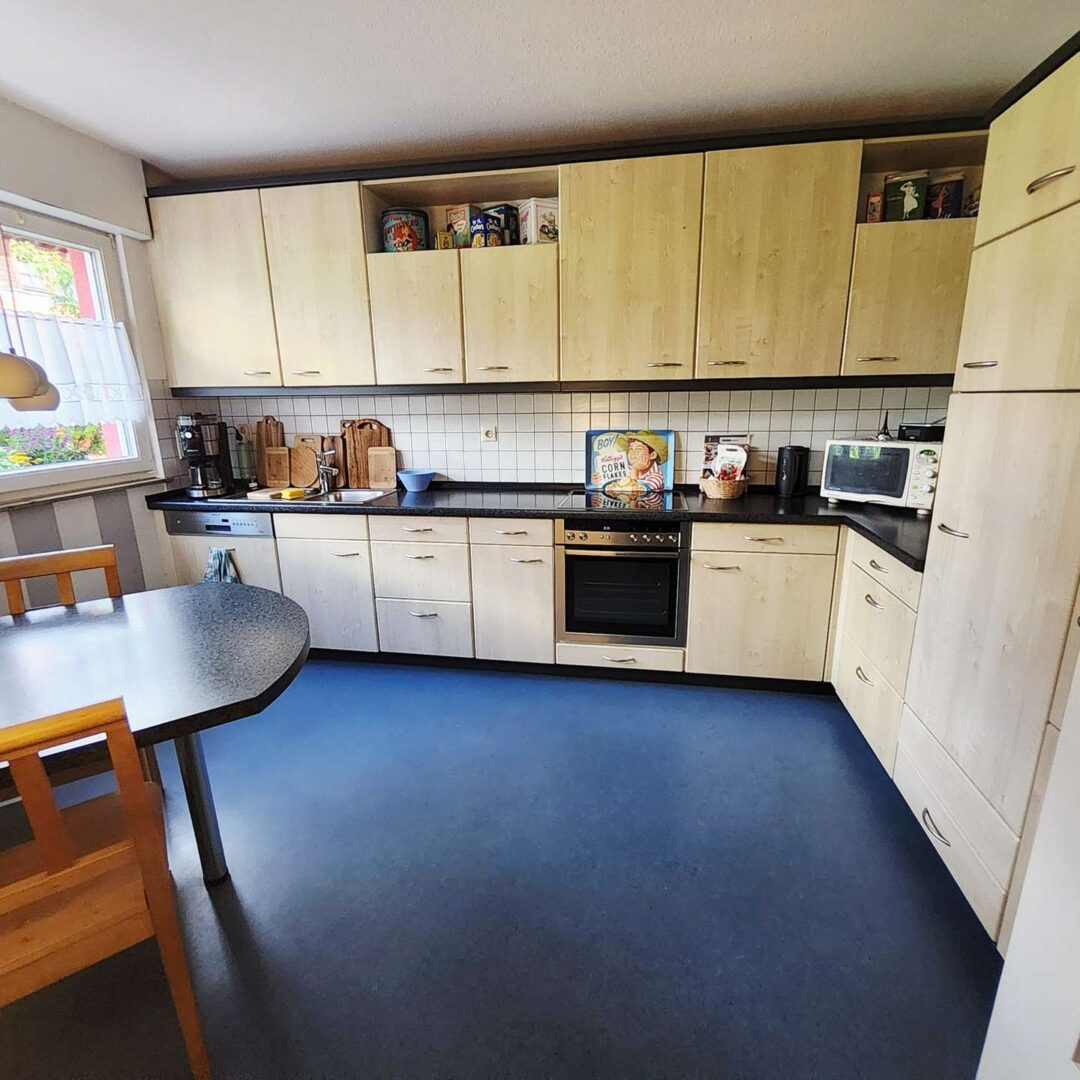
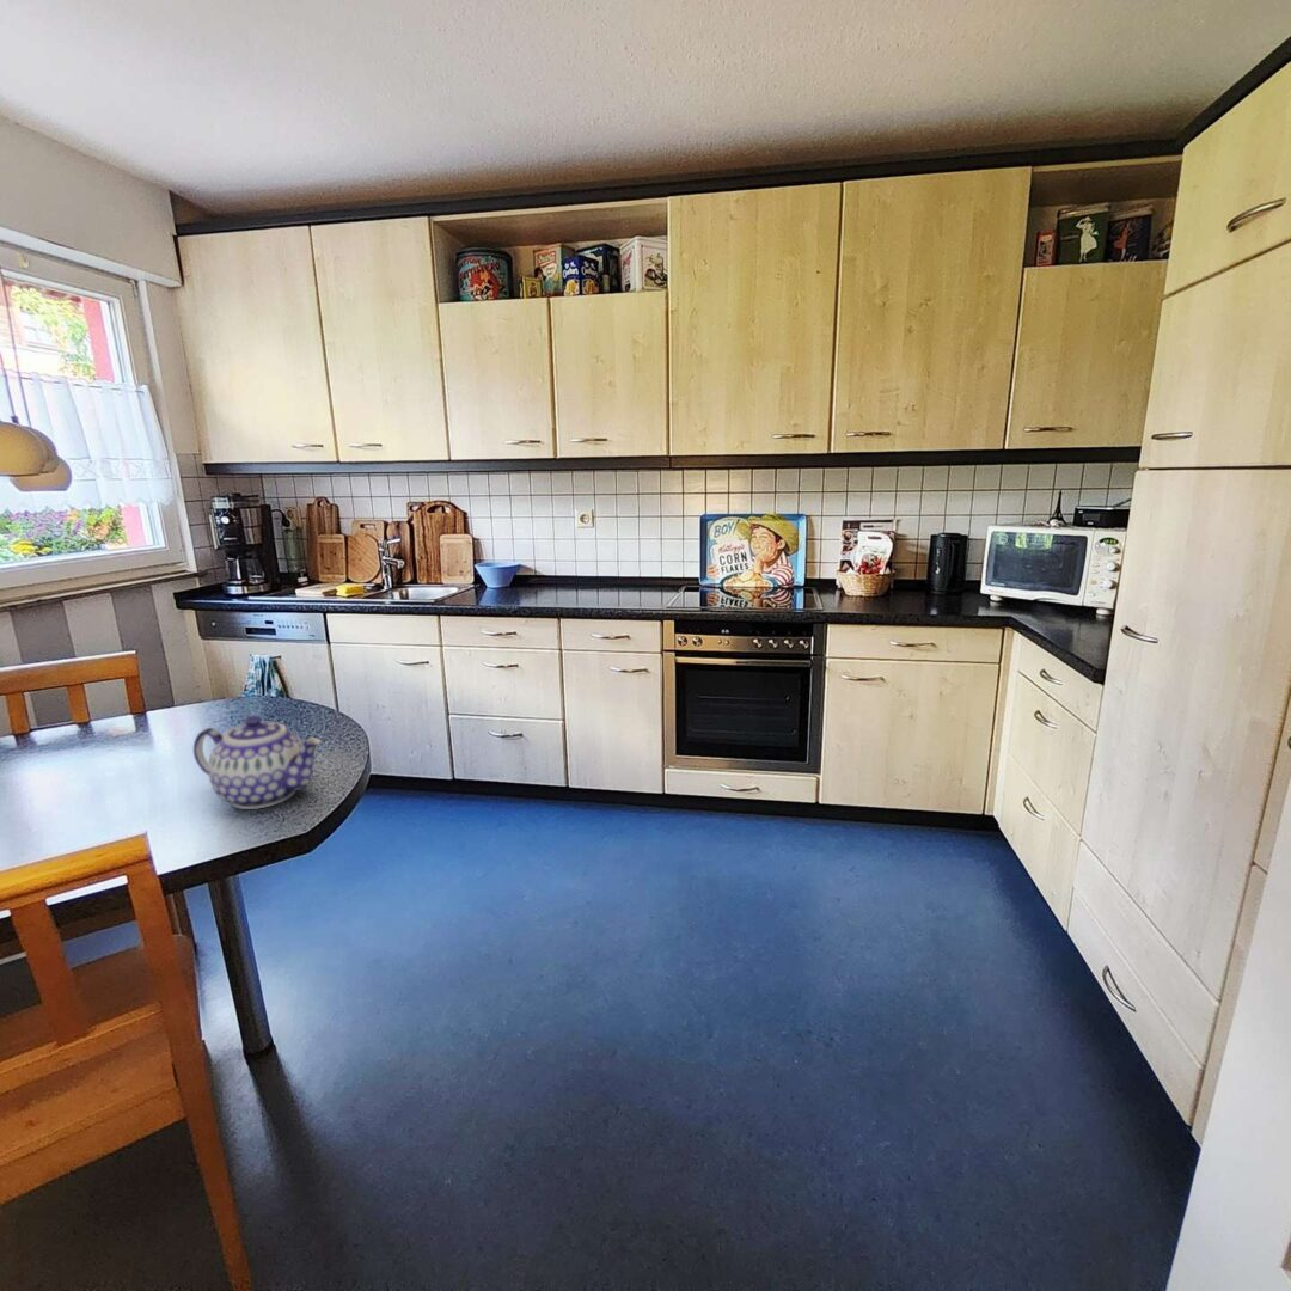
+ teapot [192,715,323,810]
